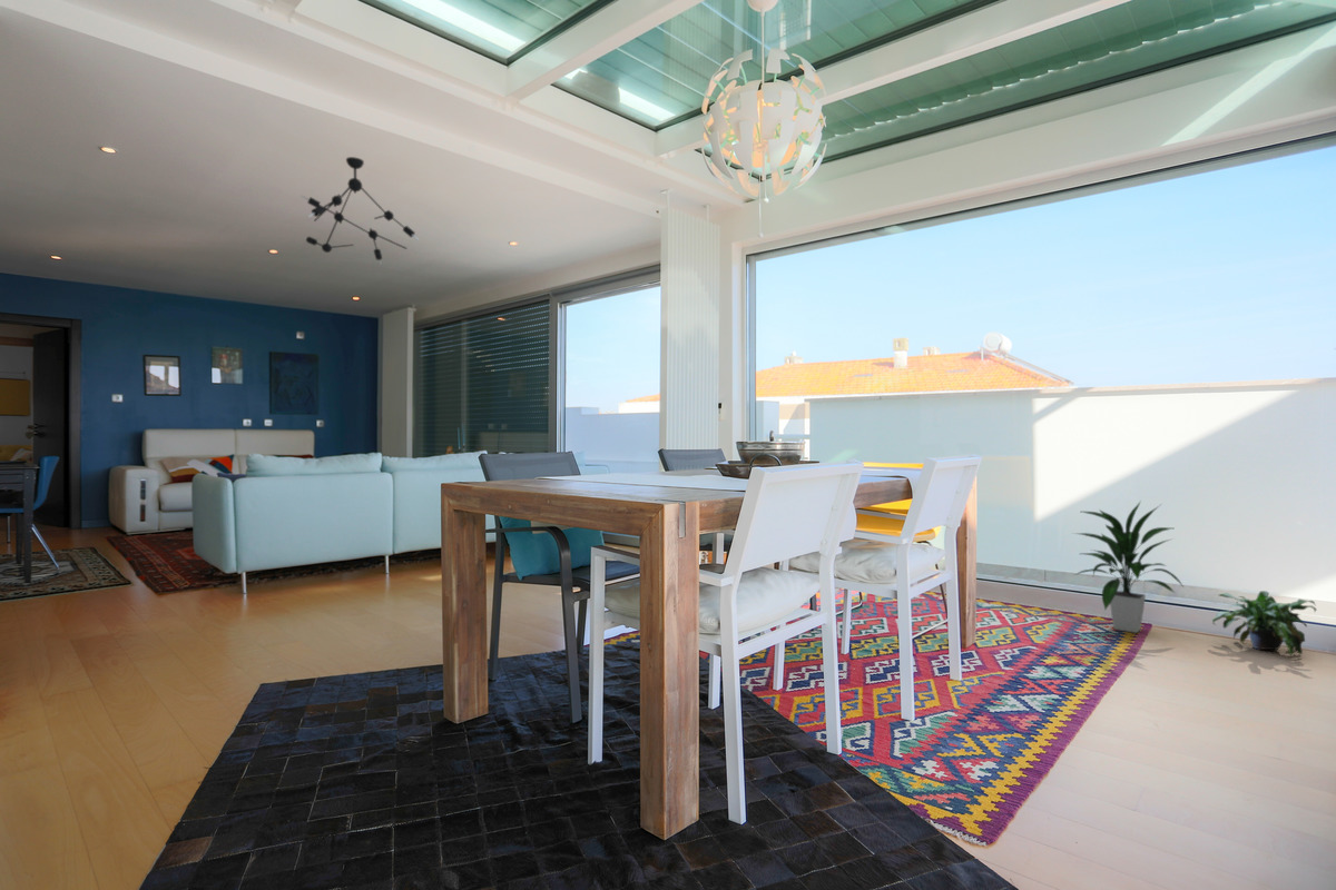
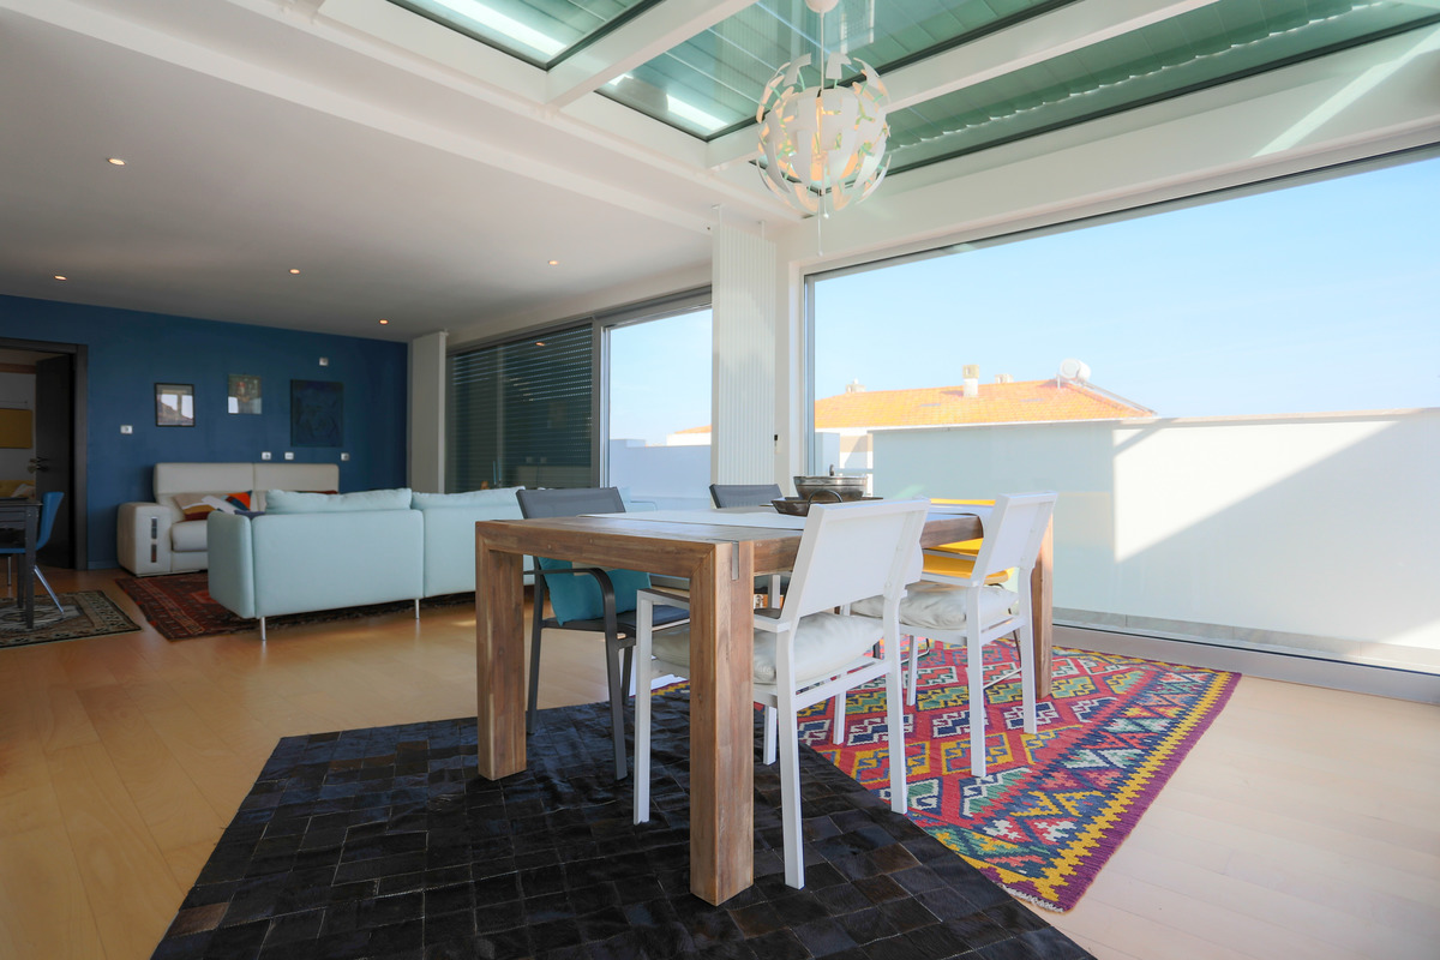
- potted plant [1211,590,1317,657]
- indoor plant [1072,500,1186,634]
- ceiling light fixture [299,156,421,265]
